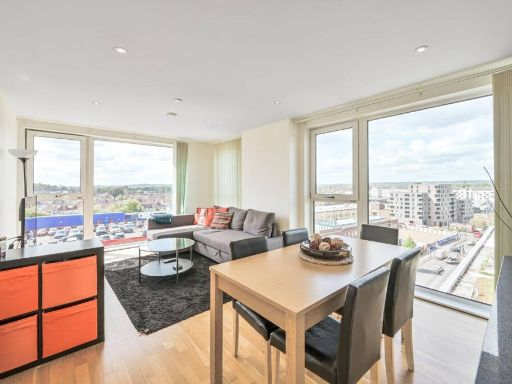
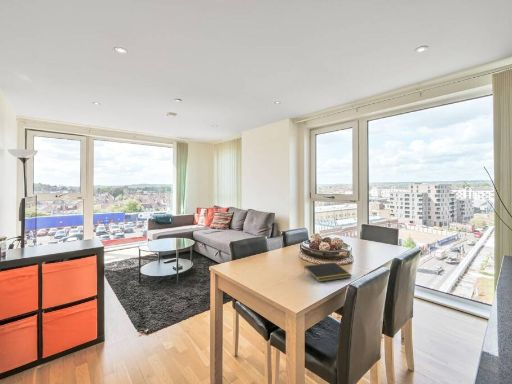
+ notepad [303,261,352,283]
